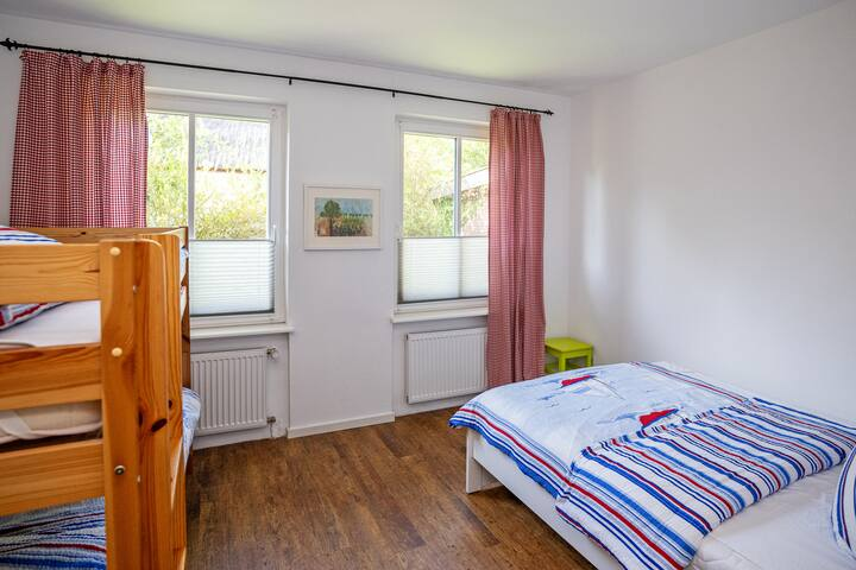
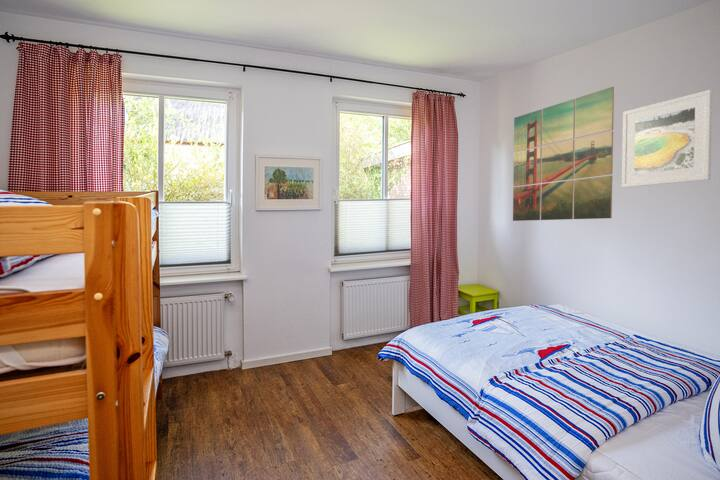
+ wall art [512,86,615,222]
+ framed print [621,89,714,188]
